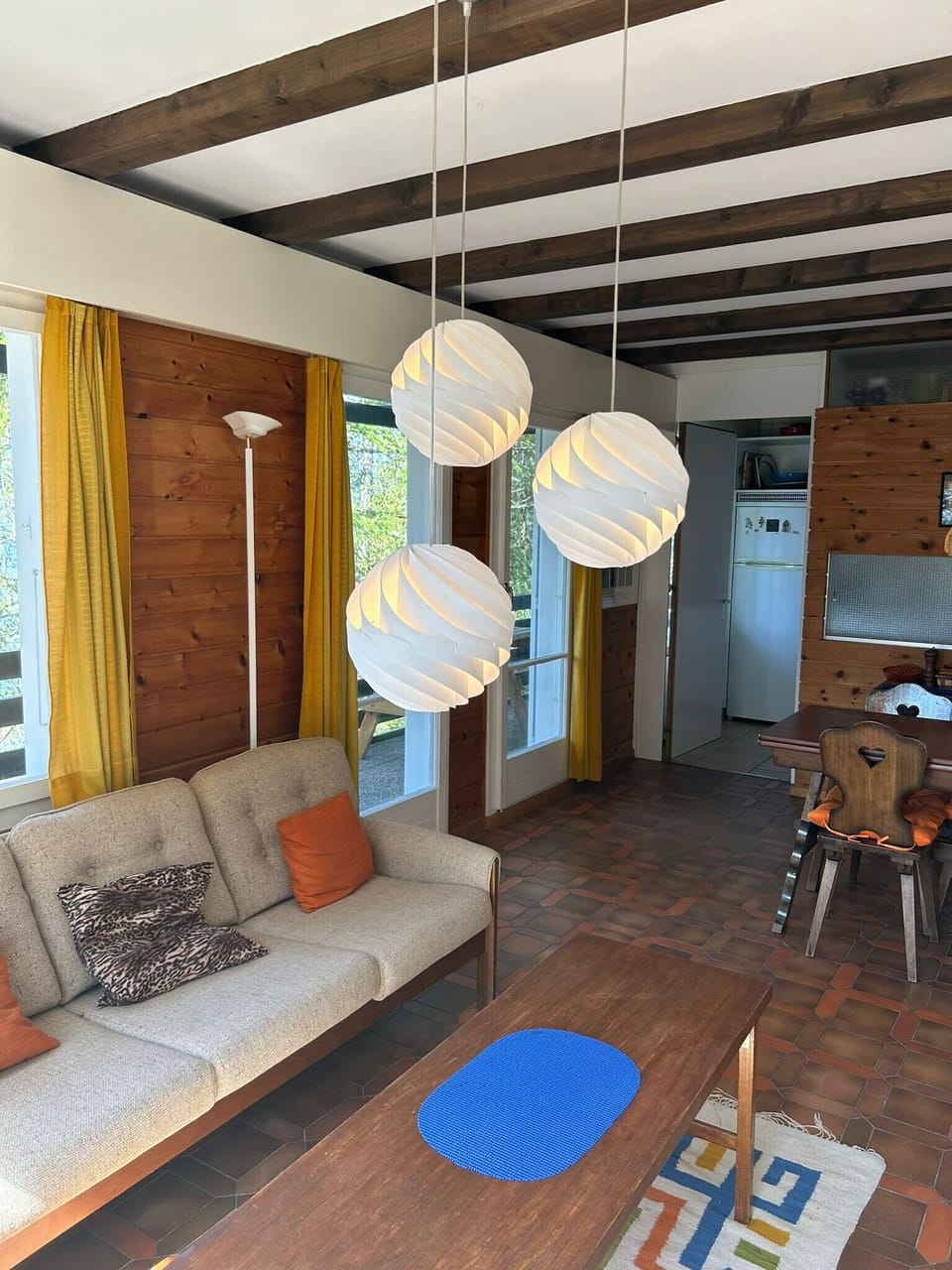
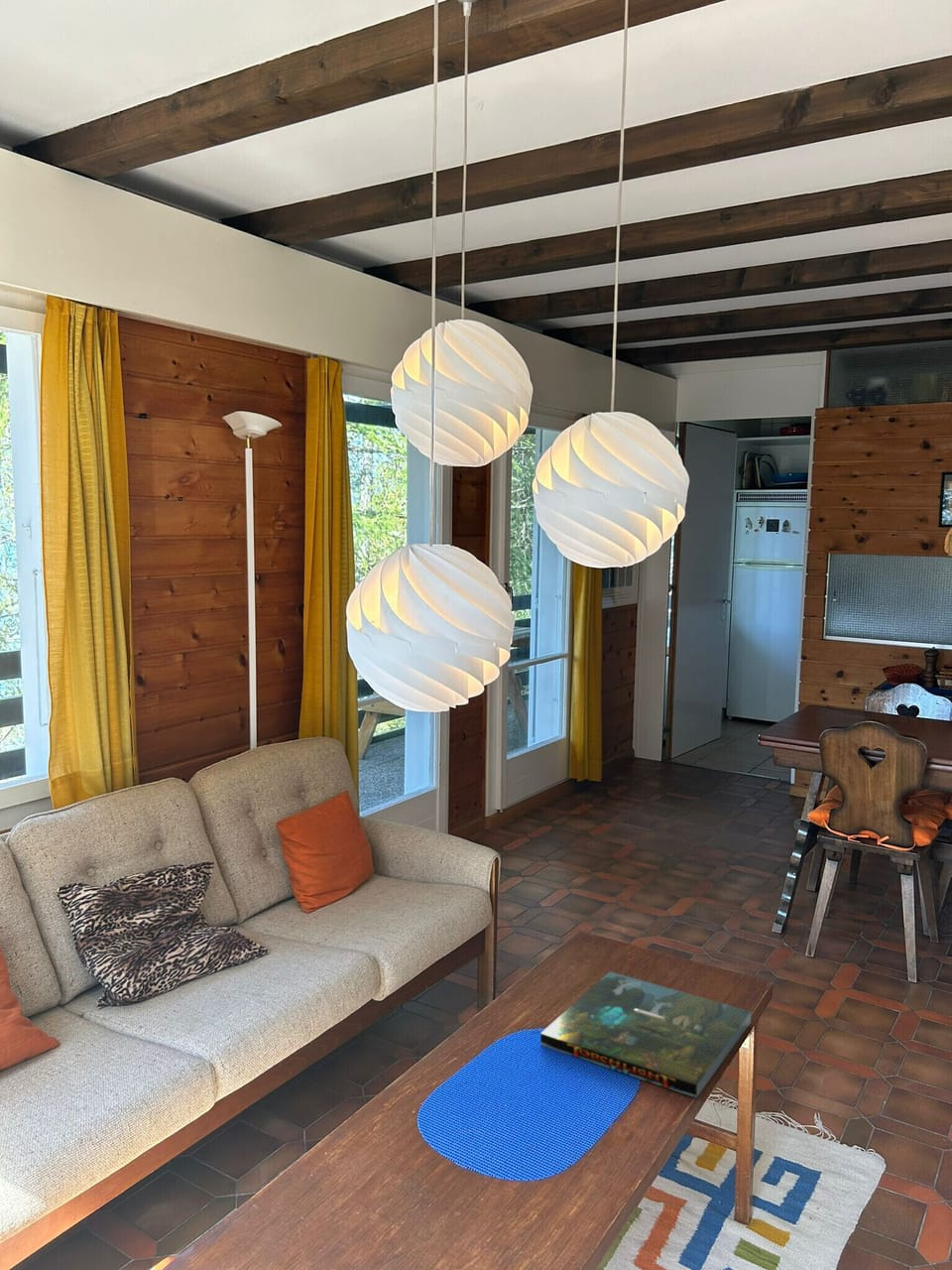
+ board game [539,970,752,1099]
